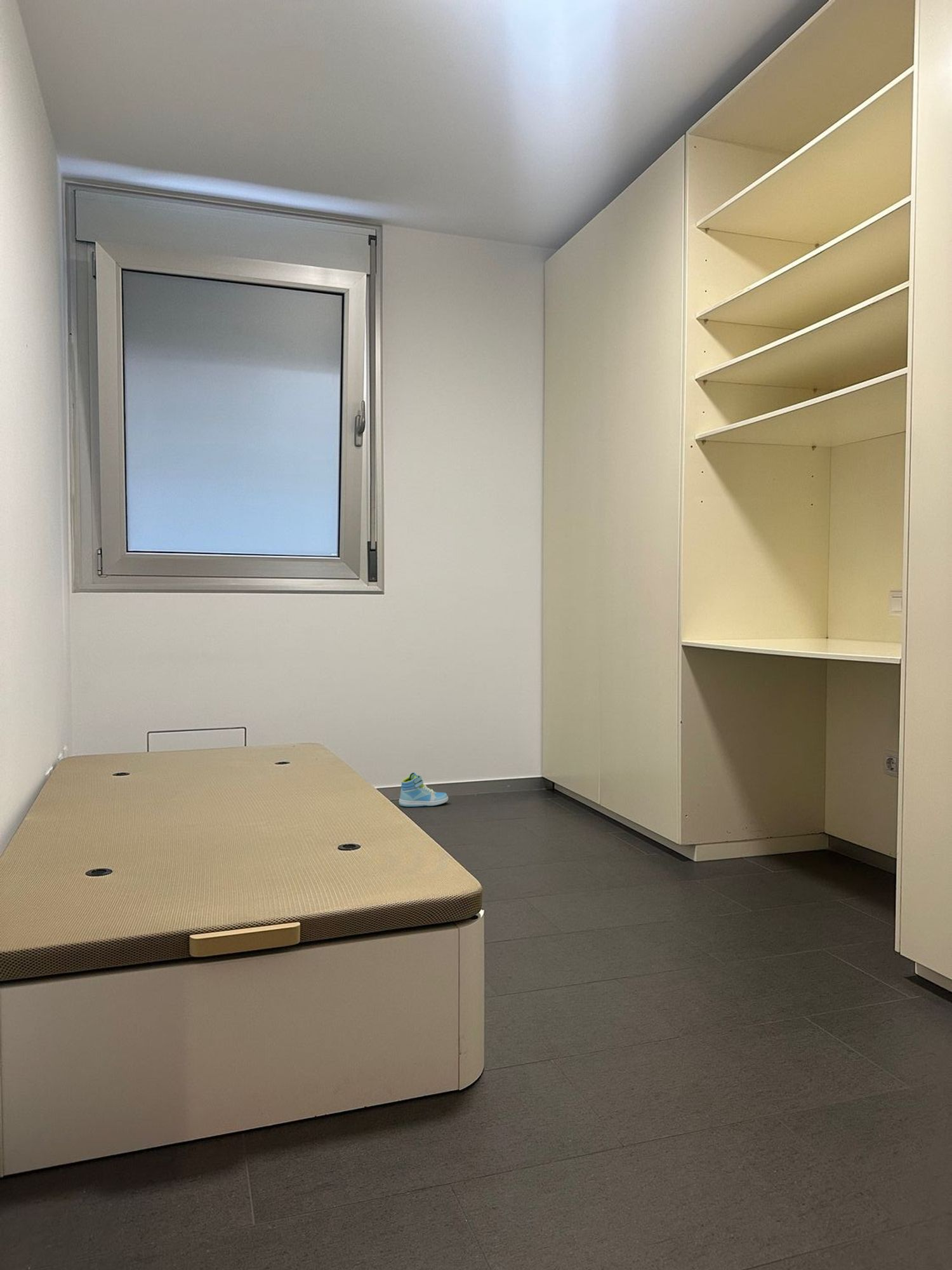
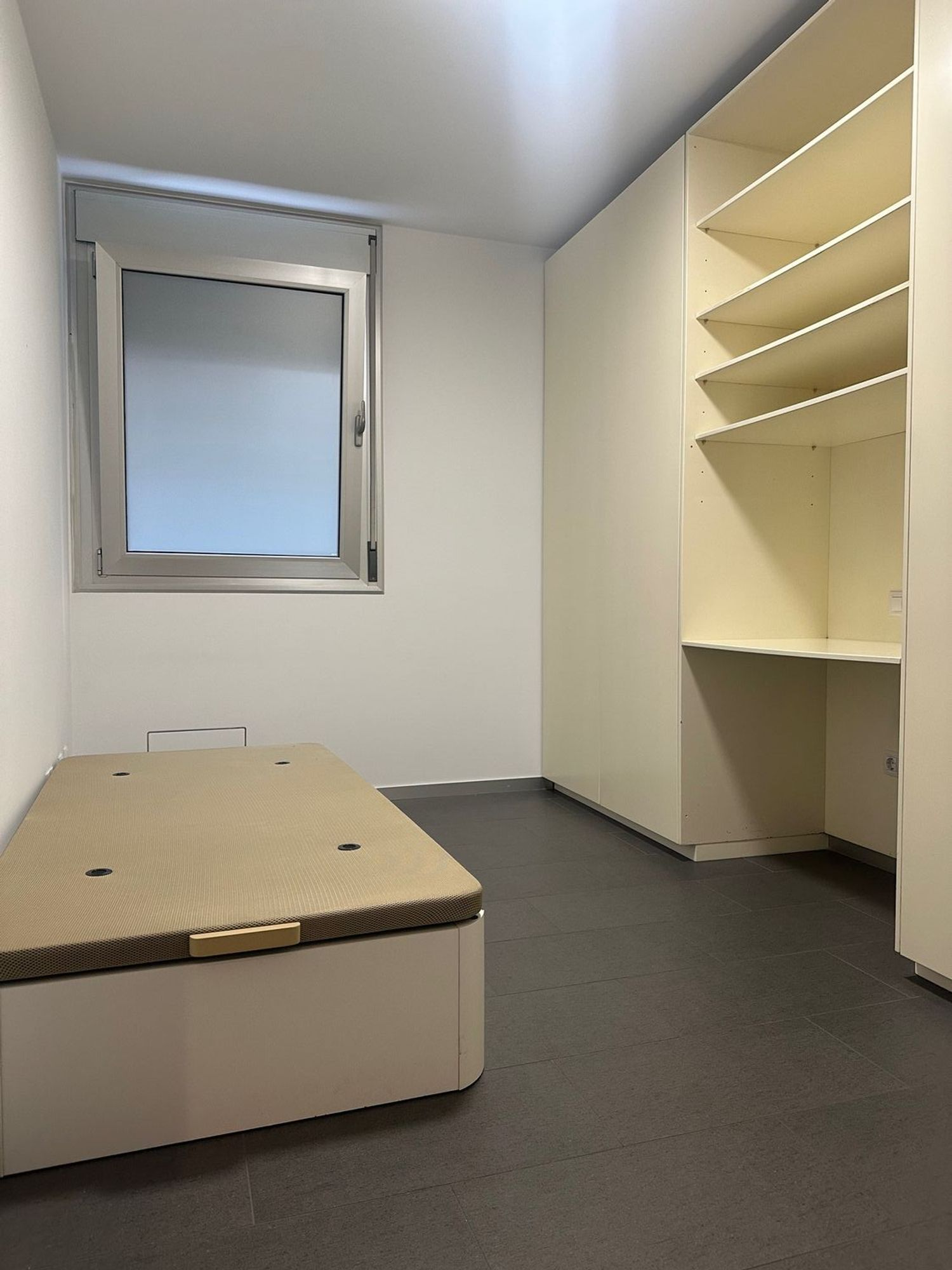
- sneaker [399,772,449,808]
